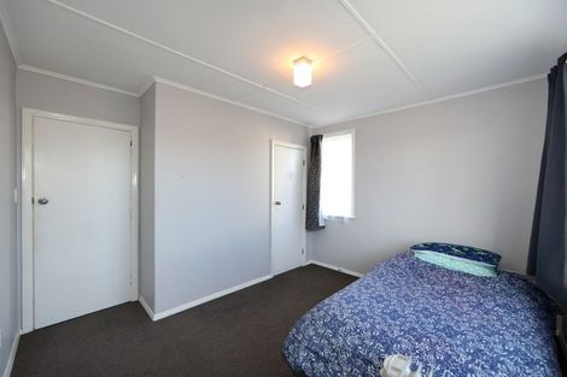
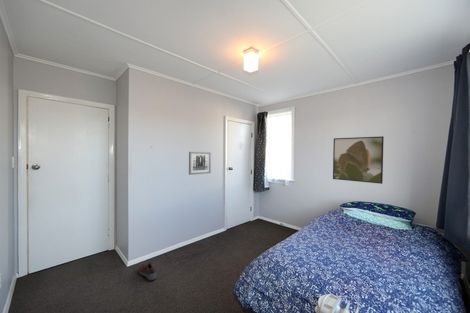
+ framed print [332,135,385,185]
+ shoe [138,260,158,281]
+ wall art [188,151,212,176]
